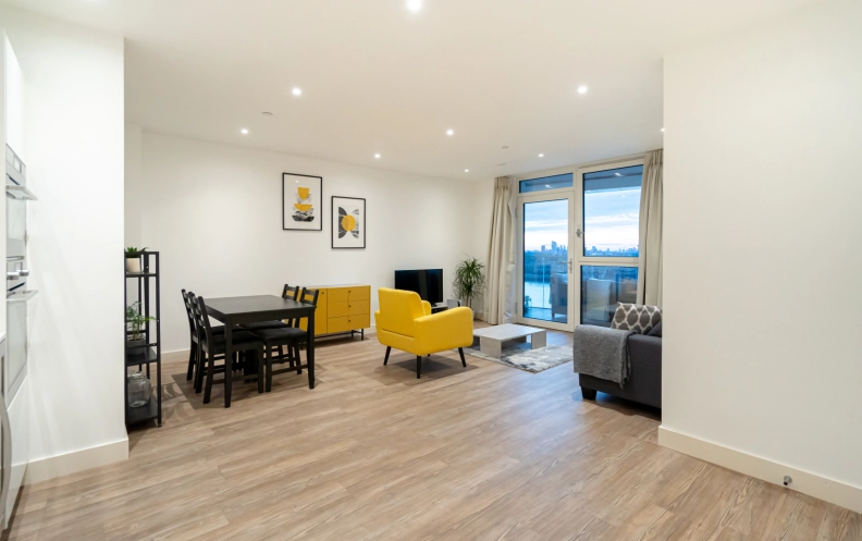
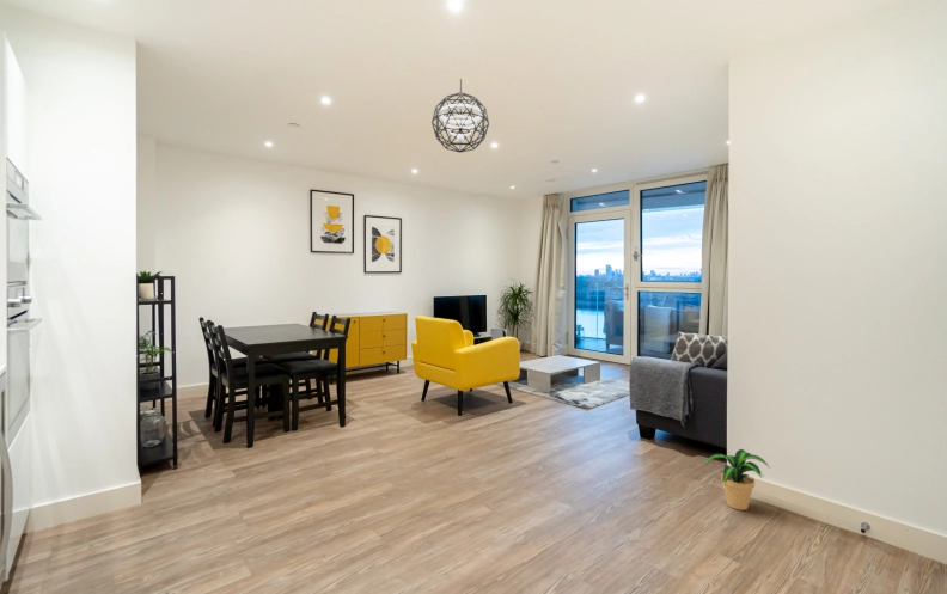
+ pendant light [430,78,490,154]
+ potted plant [703,448,770,512]
